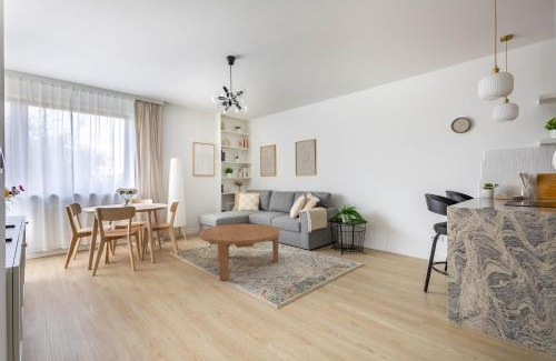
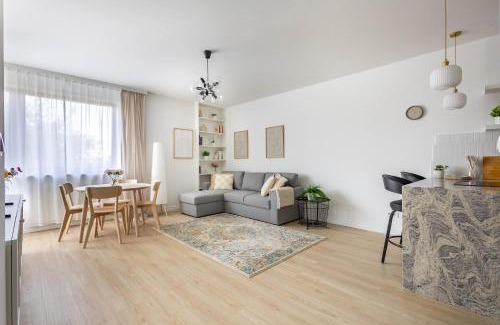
- coffee table [199,222,280,281]
